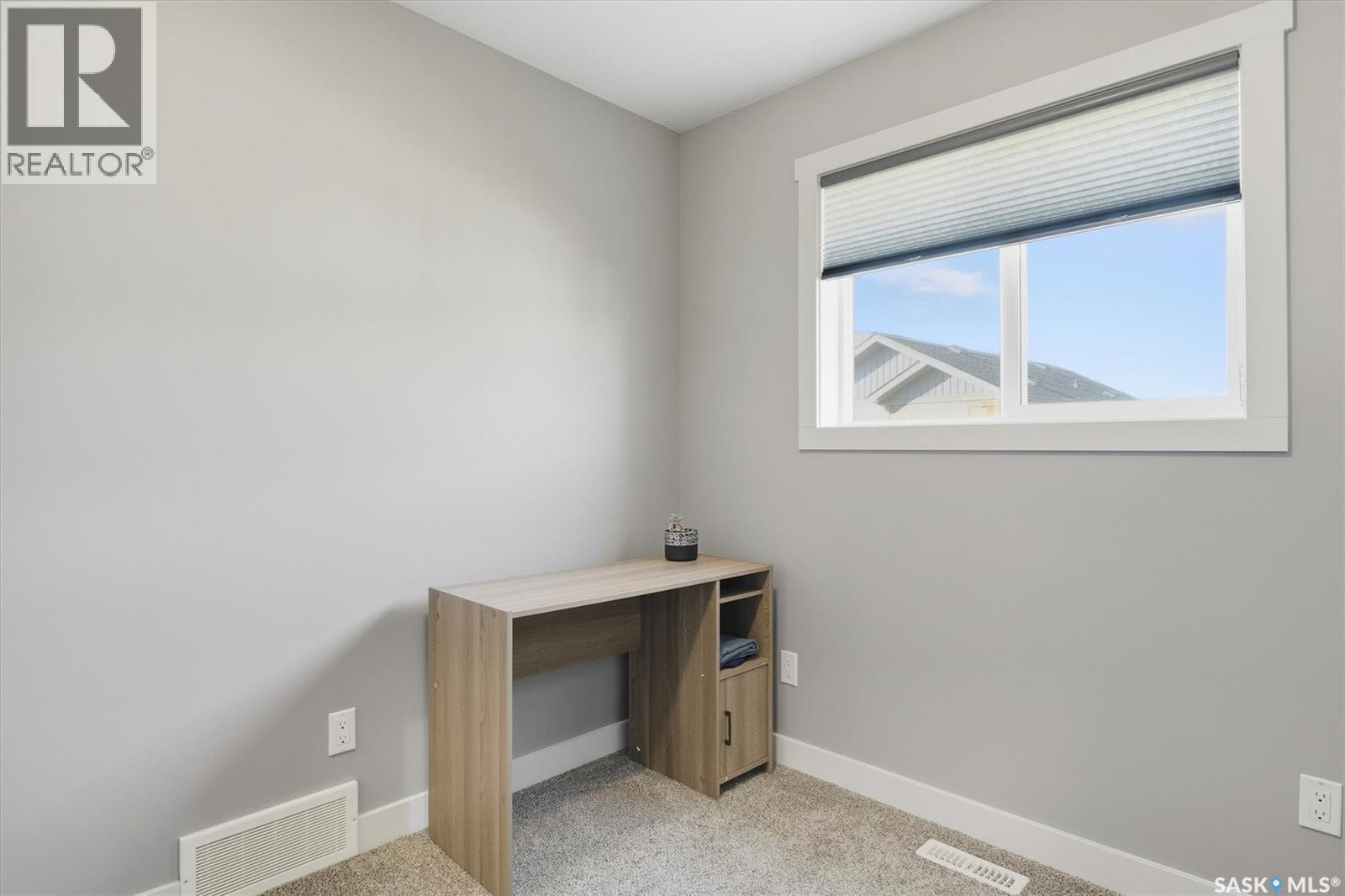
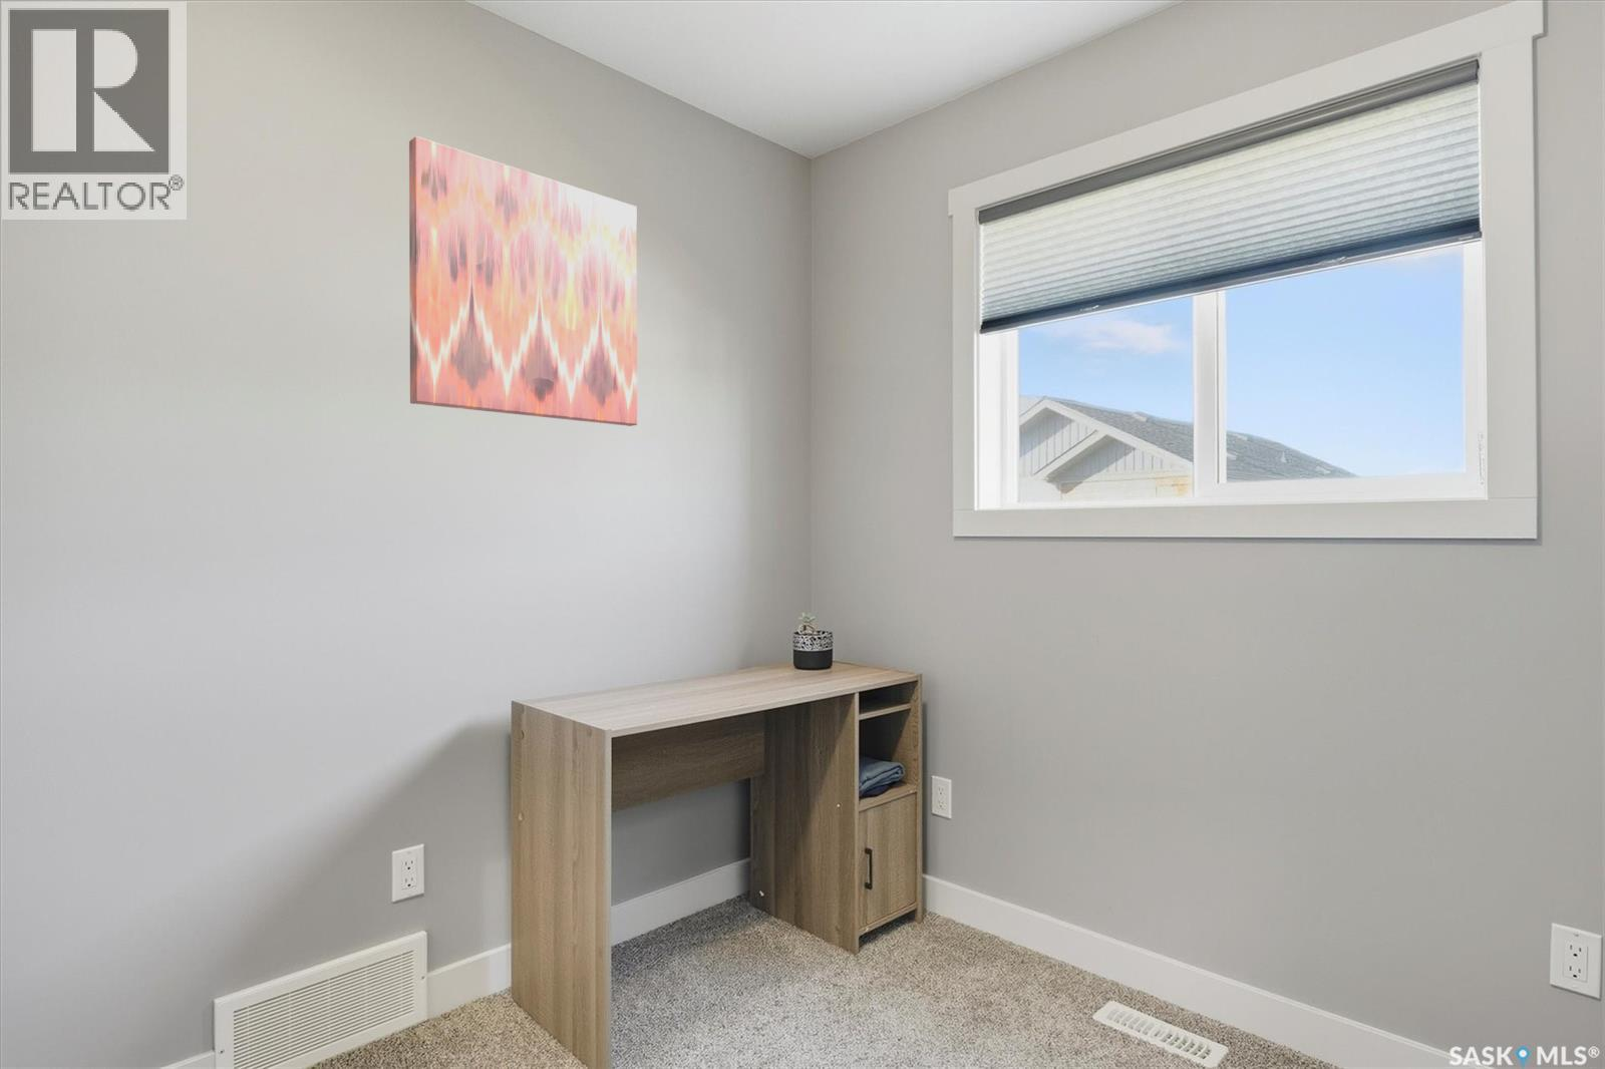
+ wall art [408,135,638,427]
